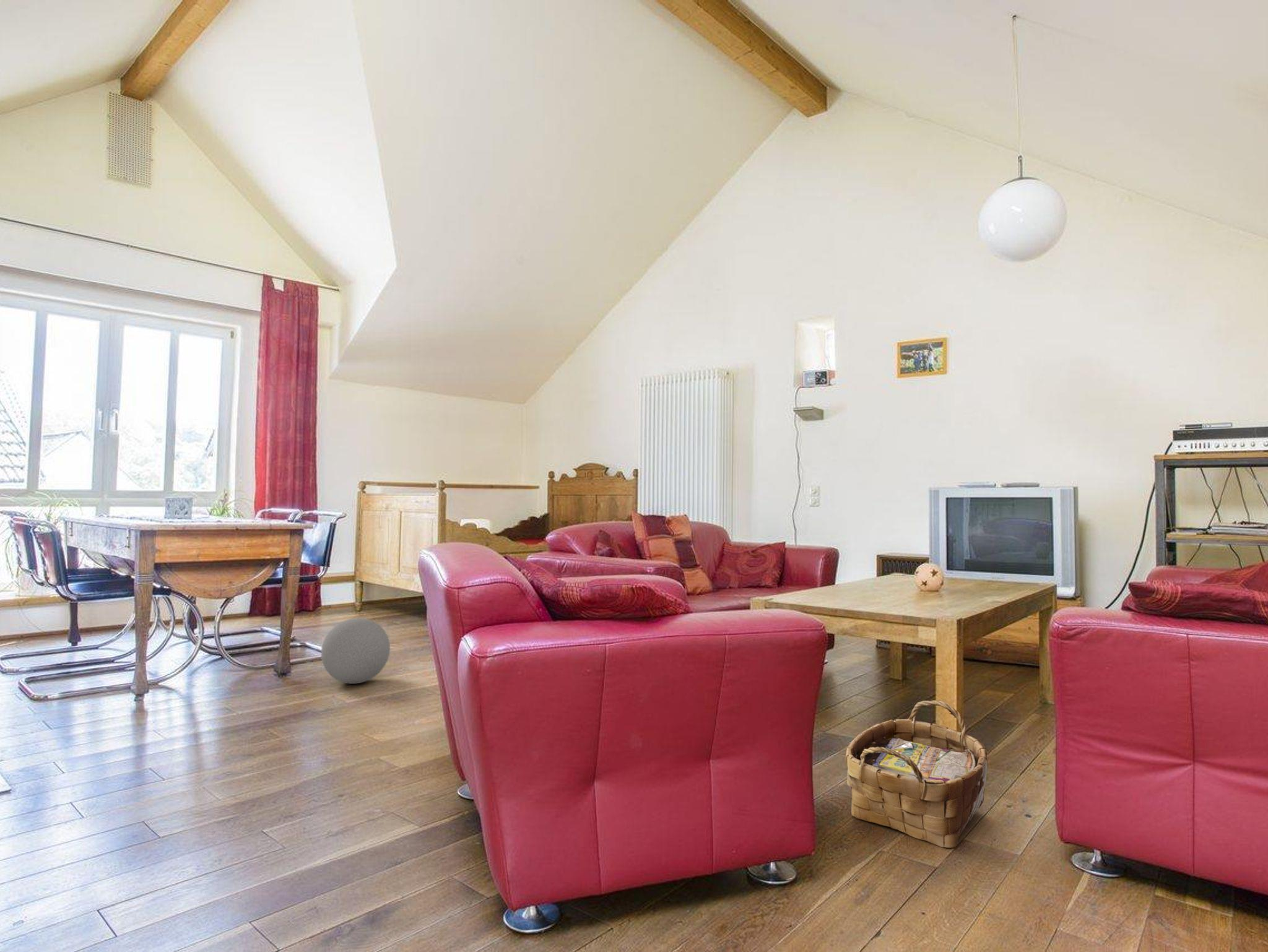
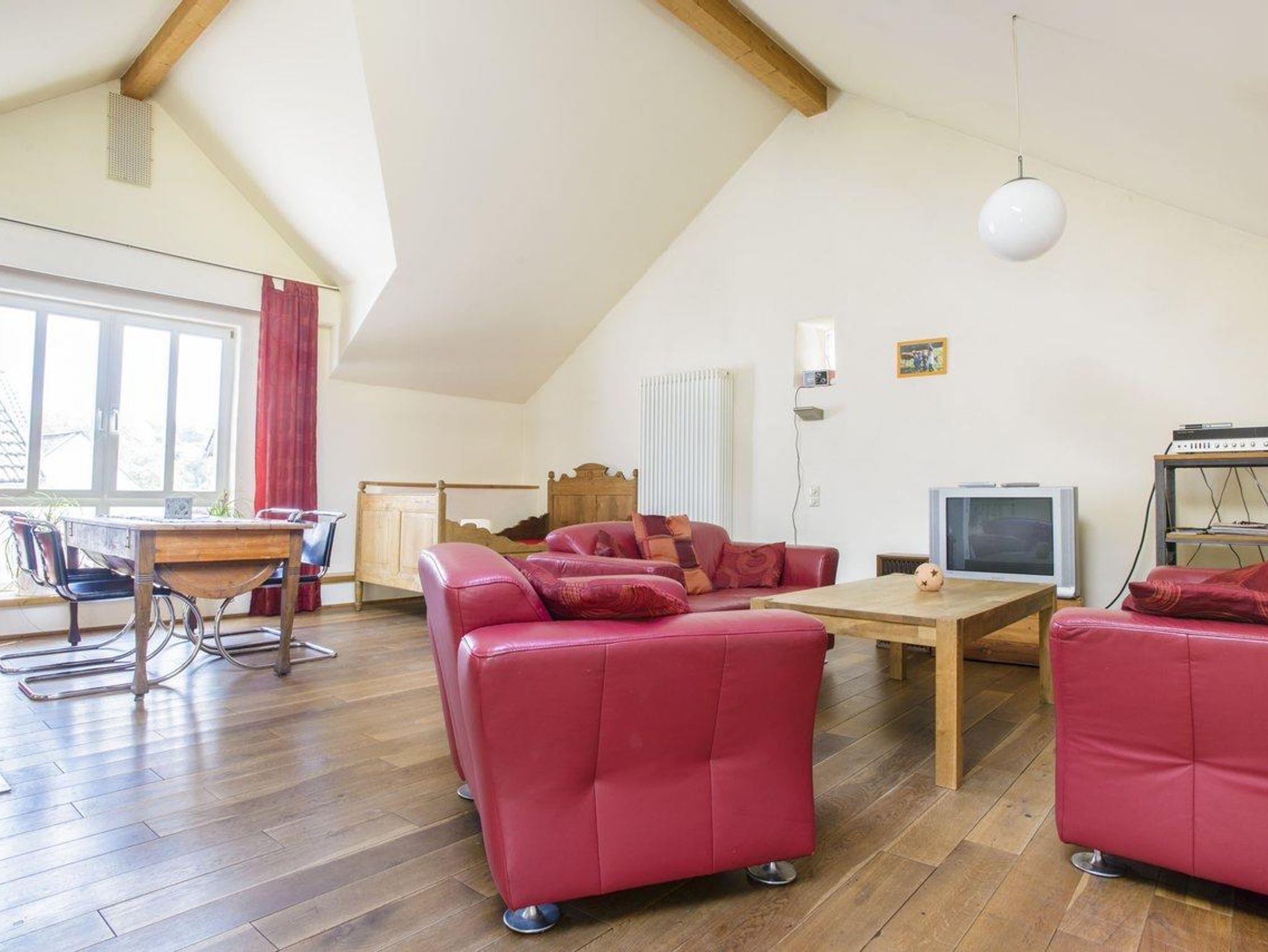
- woven basket [845,700,988,849]
- decorative ball [321,617,391,685]
